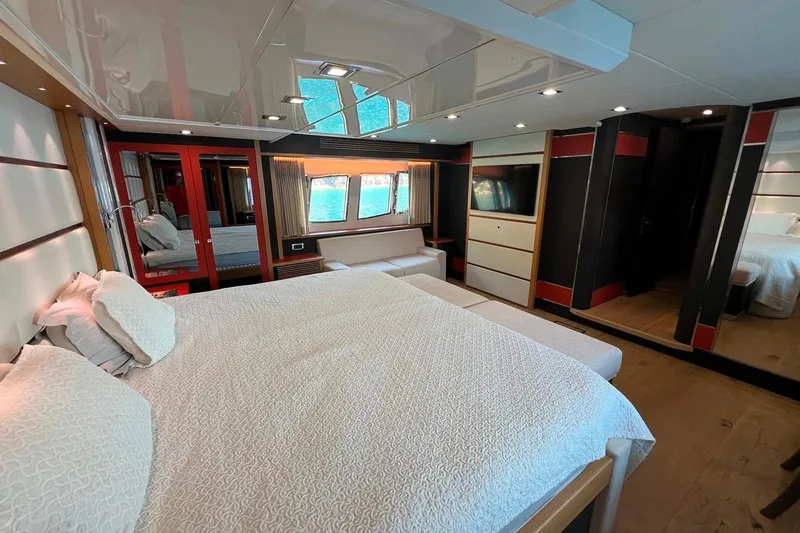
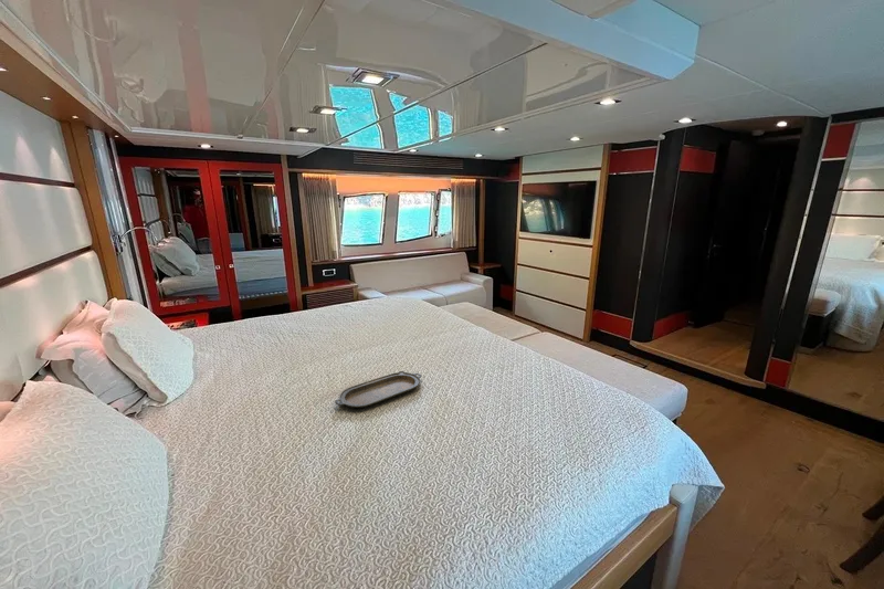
+ serving tray [334,370,422,409]
